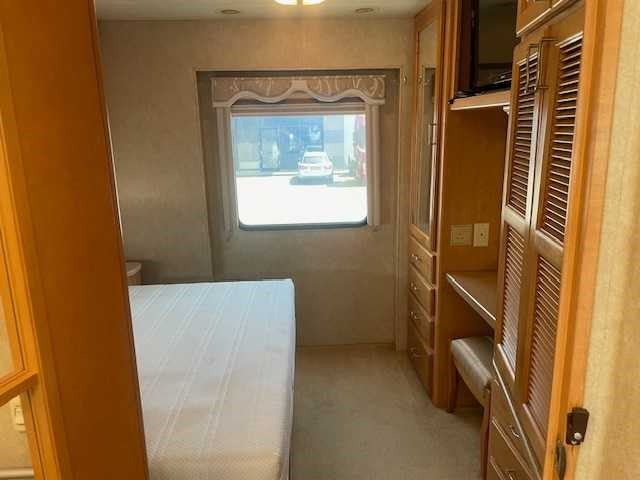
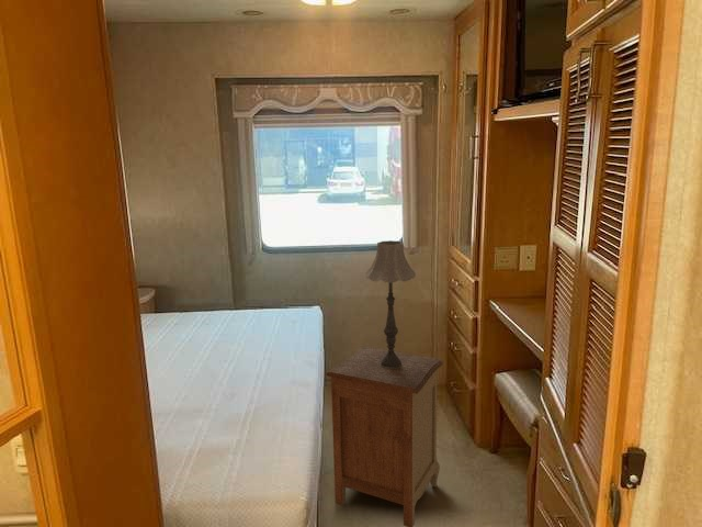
+ table lamp [364,239,417,369]
+ nightstand [325,346,443,527]
